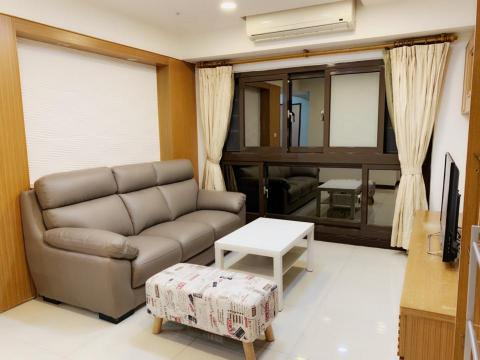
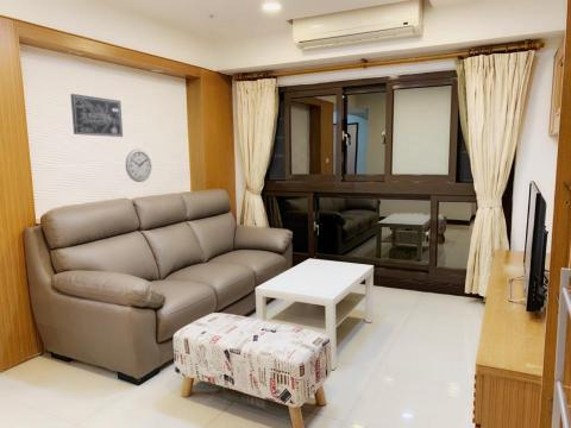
+ wall clock [125,147,152,183]
+ wall art [69,93,124,138]
